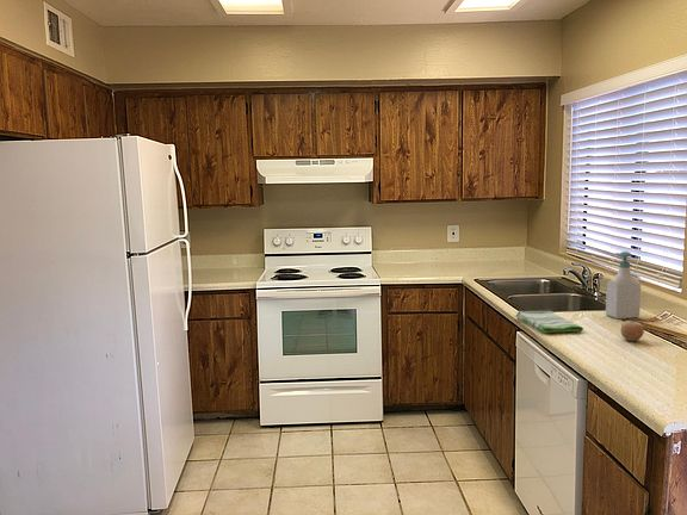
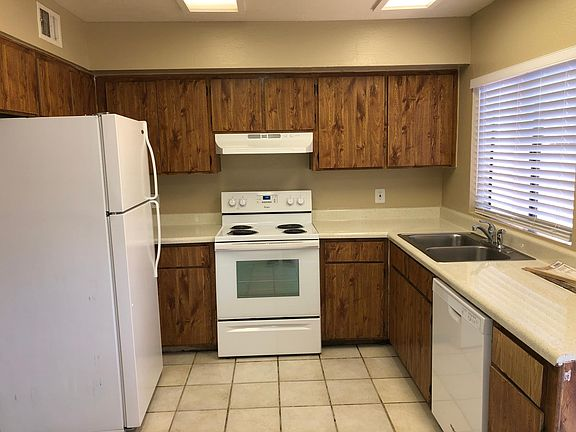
- fruit [620,317,645,342]
- soap bottle [605,250,642,319]
- dish towel [515,310,584,334]
